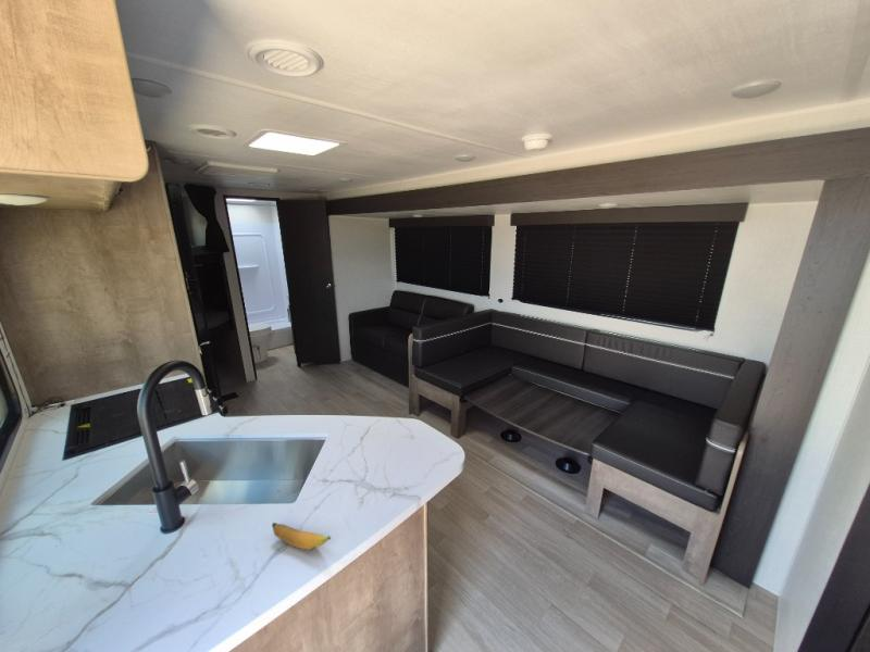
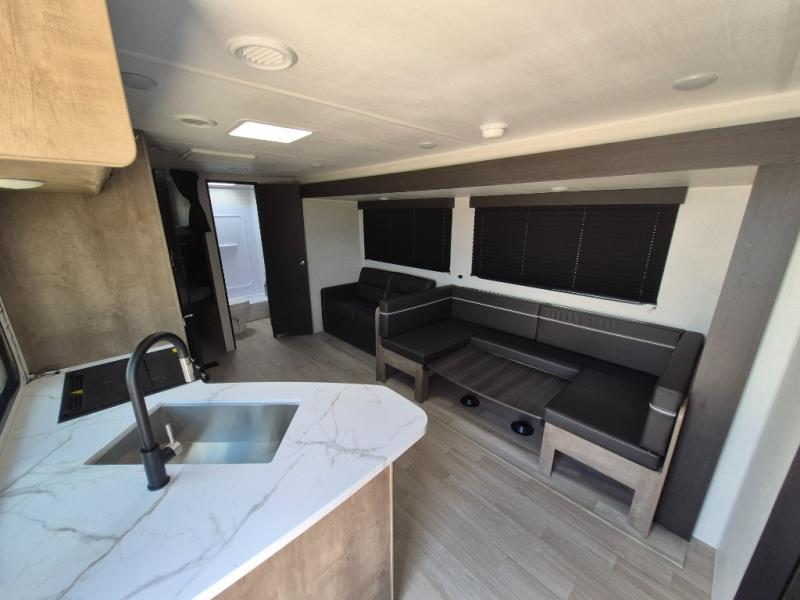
- banana [271,522,332,551]
